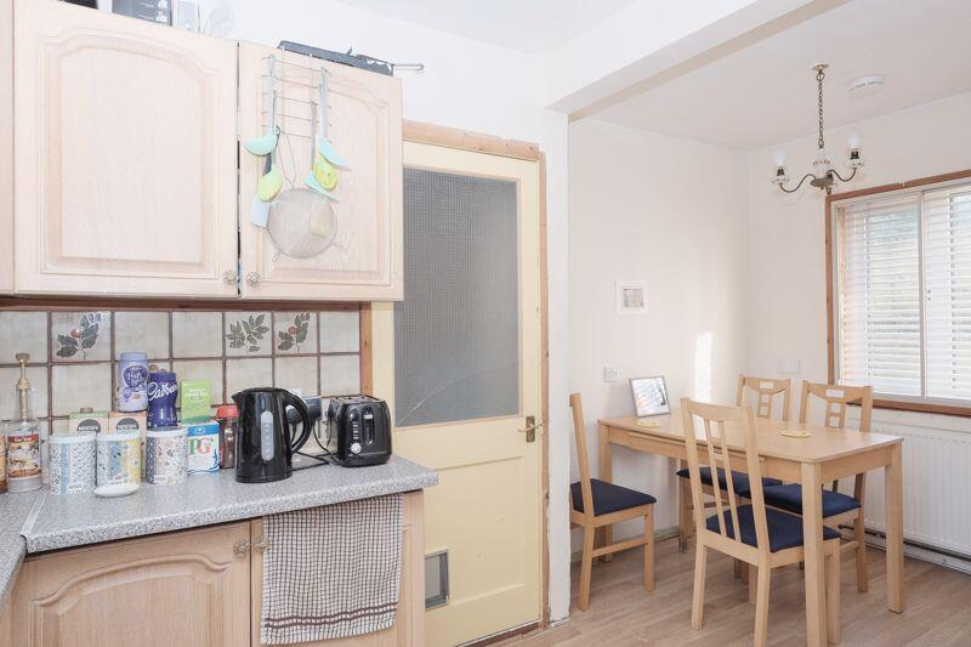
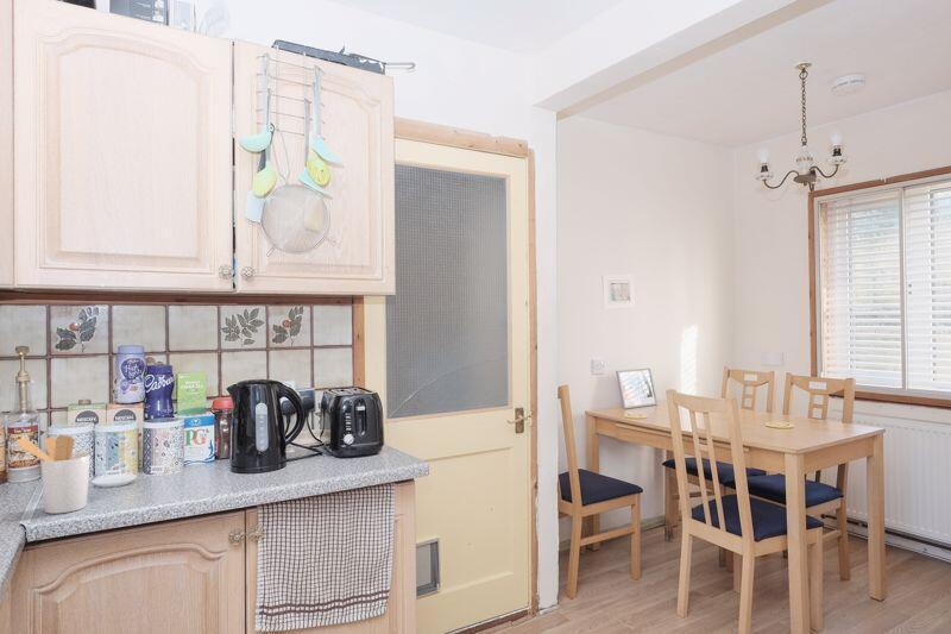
+ utensil holder [13,434,92,515]
